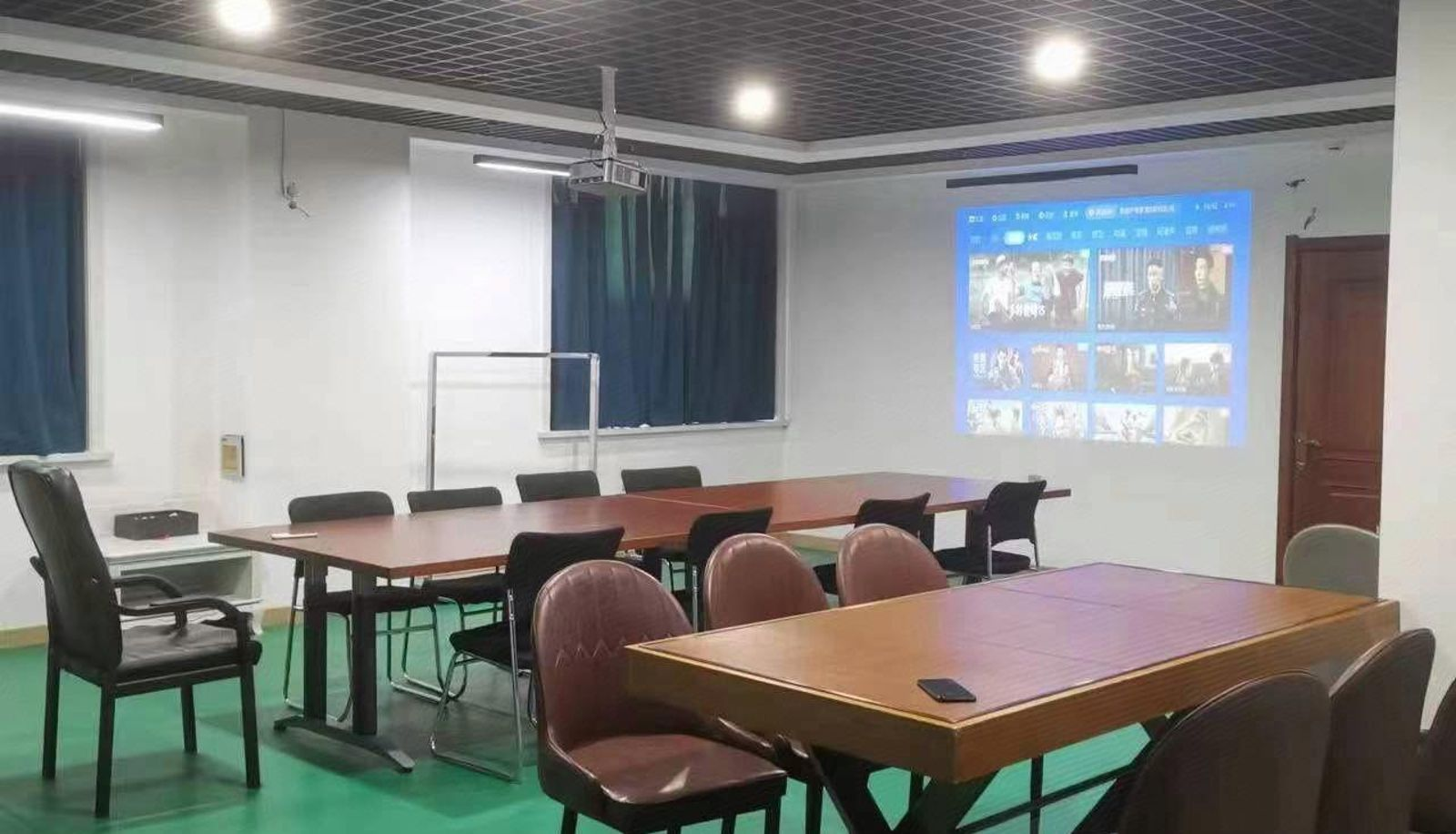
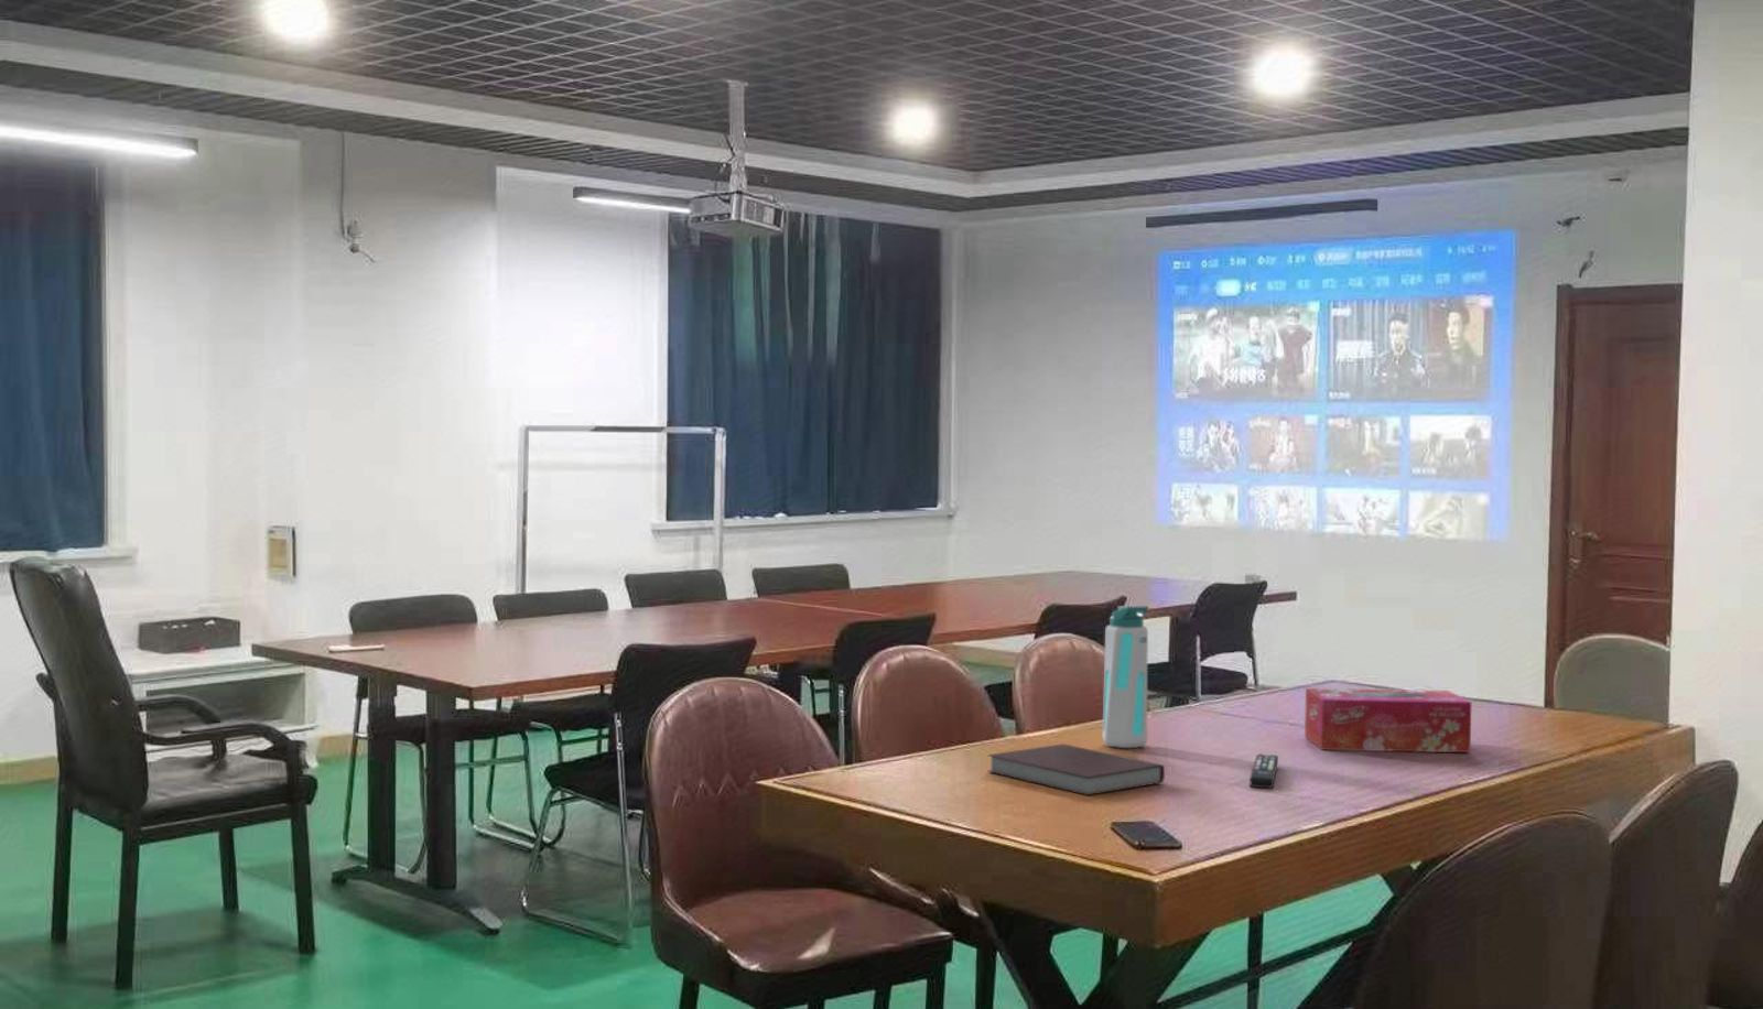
+ tissue box [1304,687,1472,754]
+ water bottle [1102,605,1149,749]
+ remote control [1250,753,1280,789]
+ notebook [987,743,1166,796]
